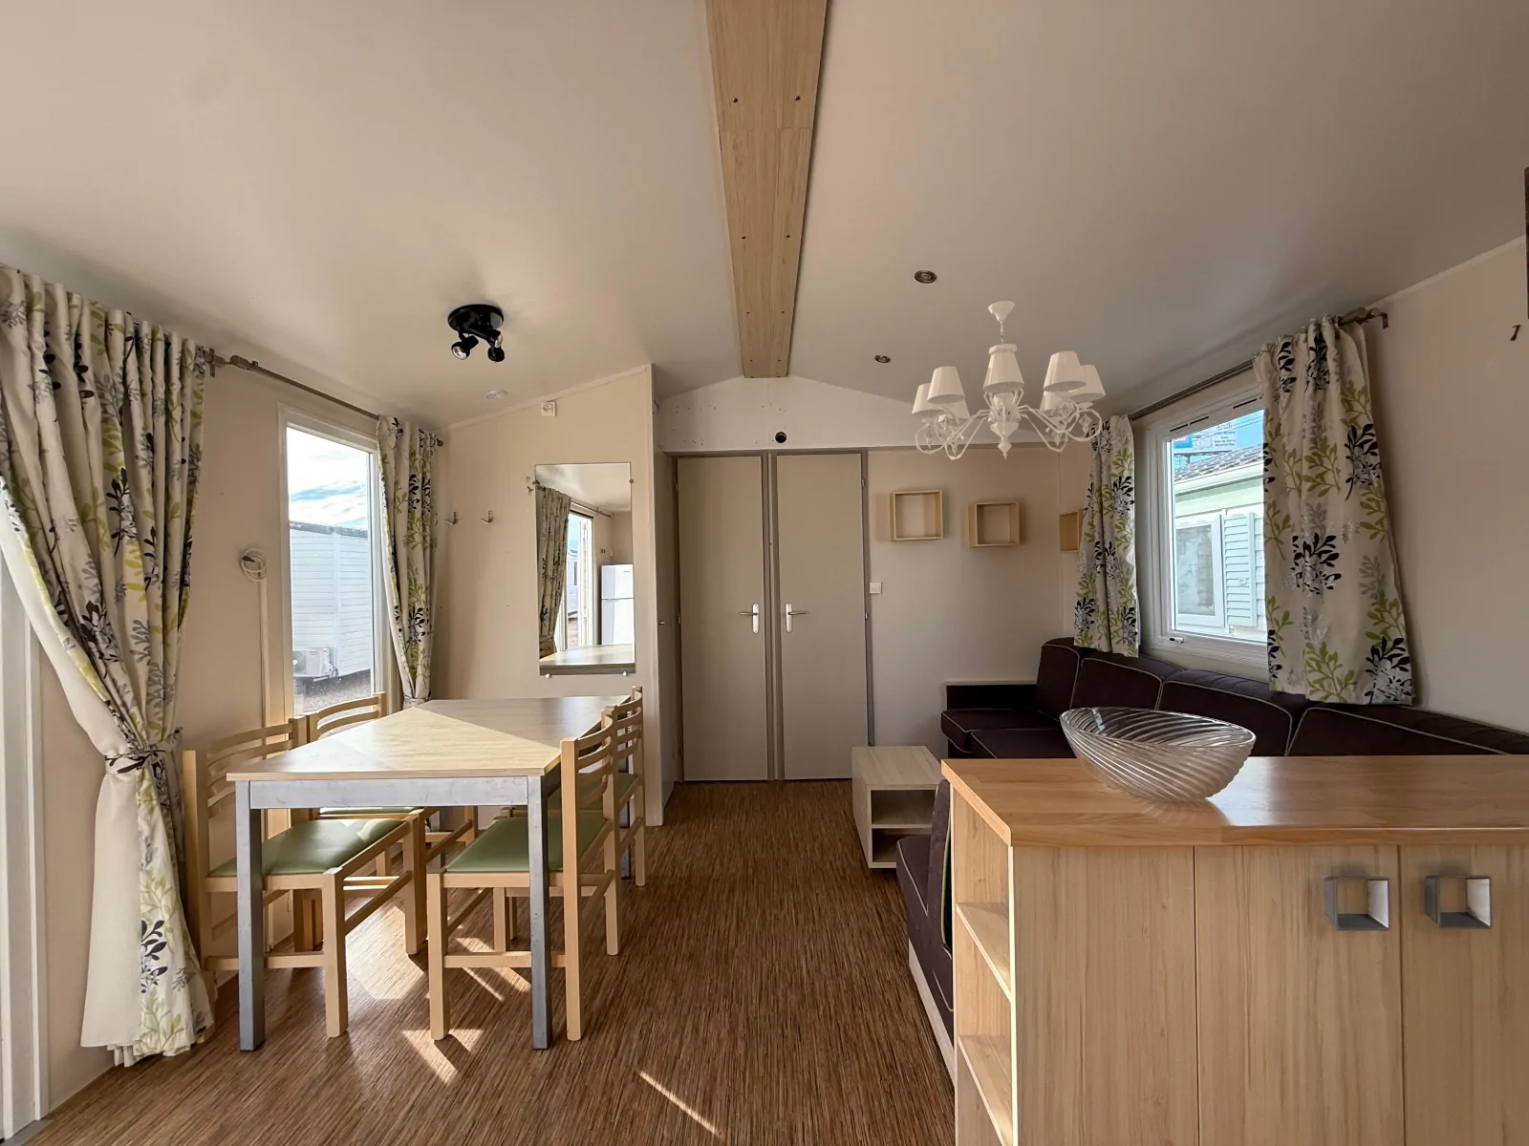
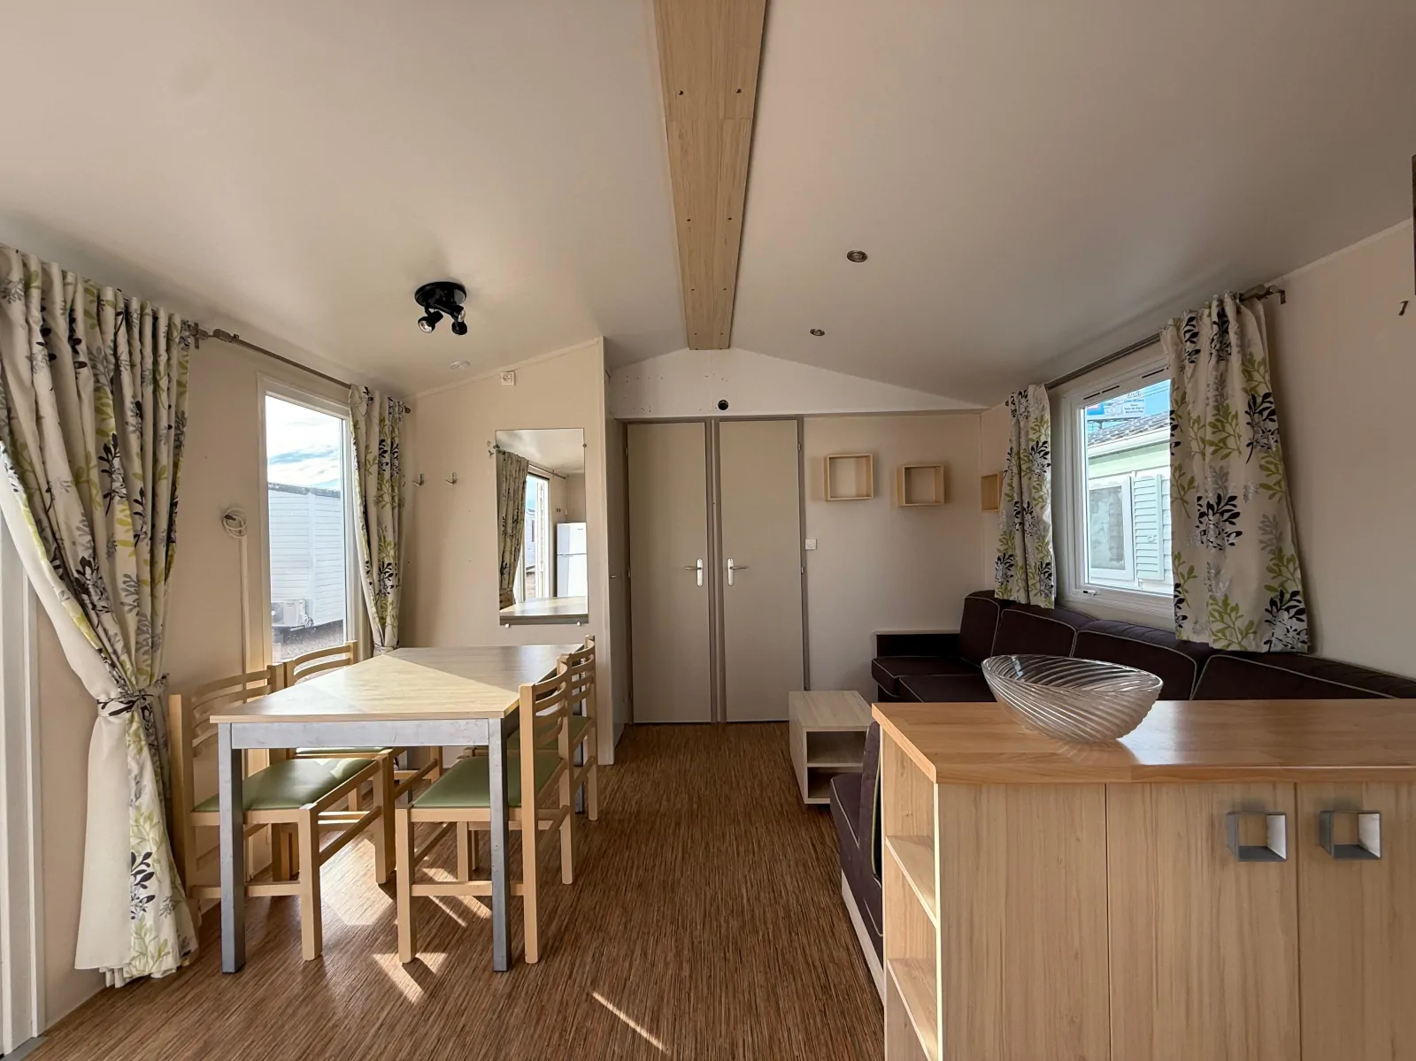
- chandelier [910,300,1106,461]
